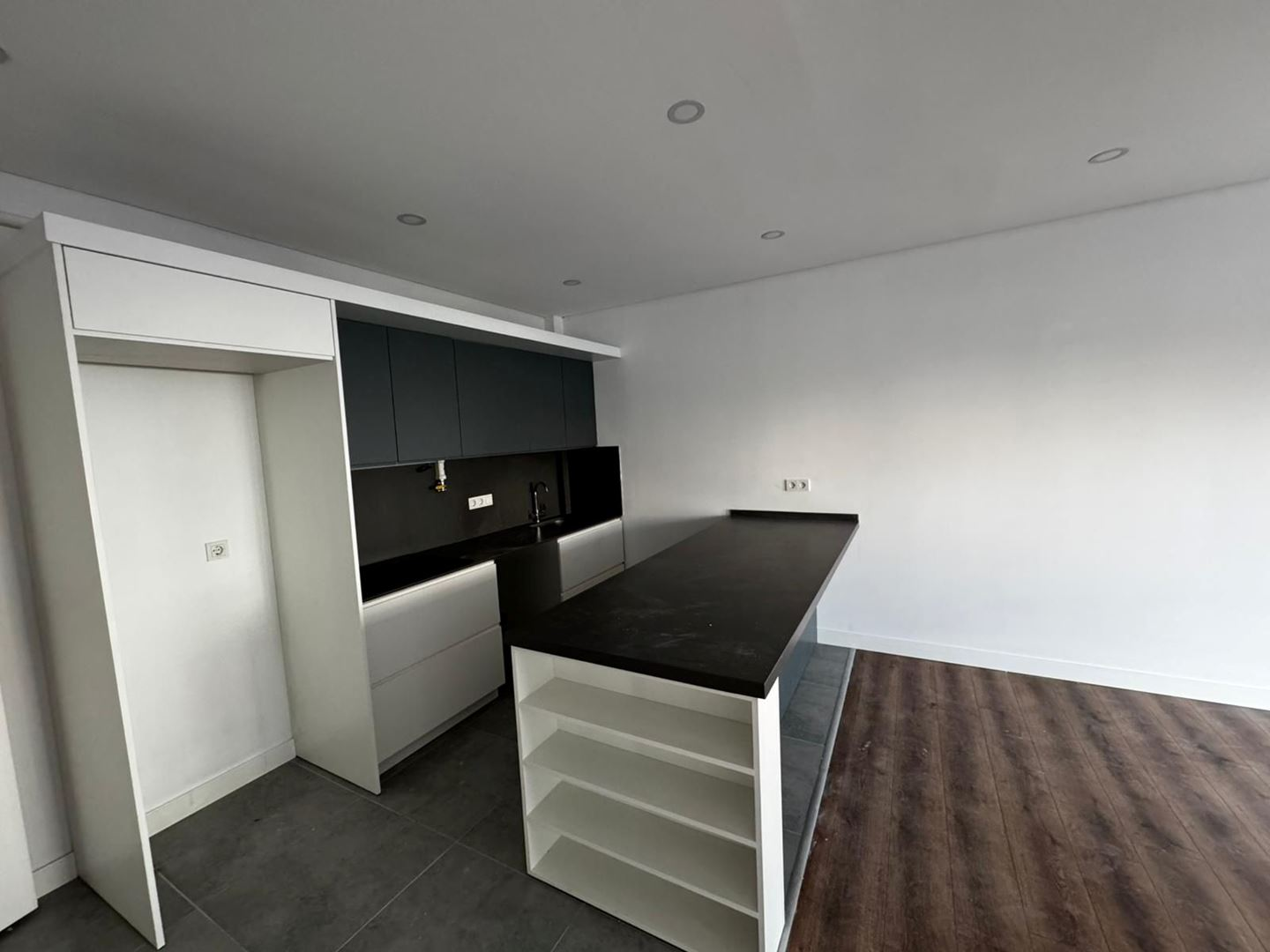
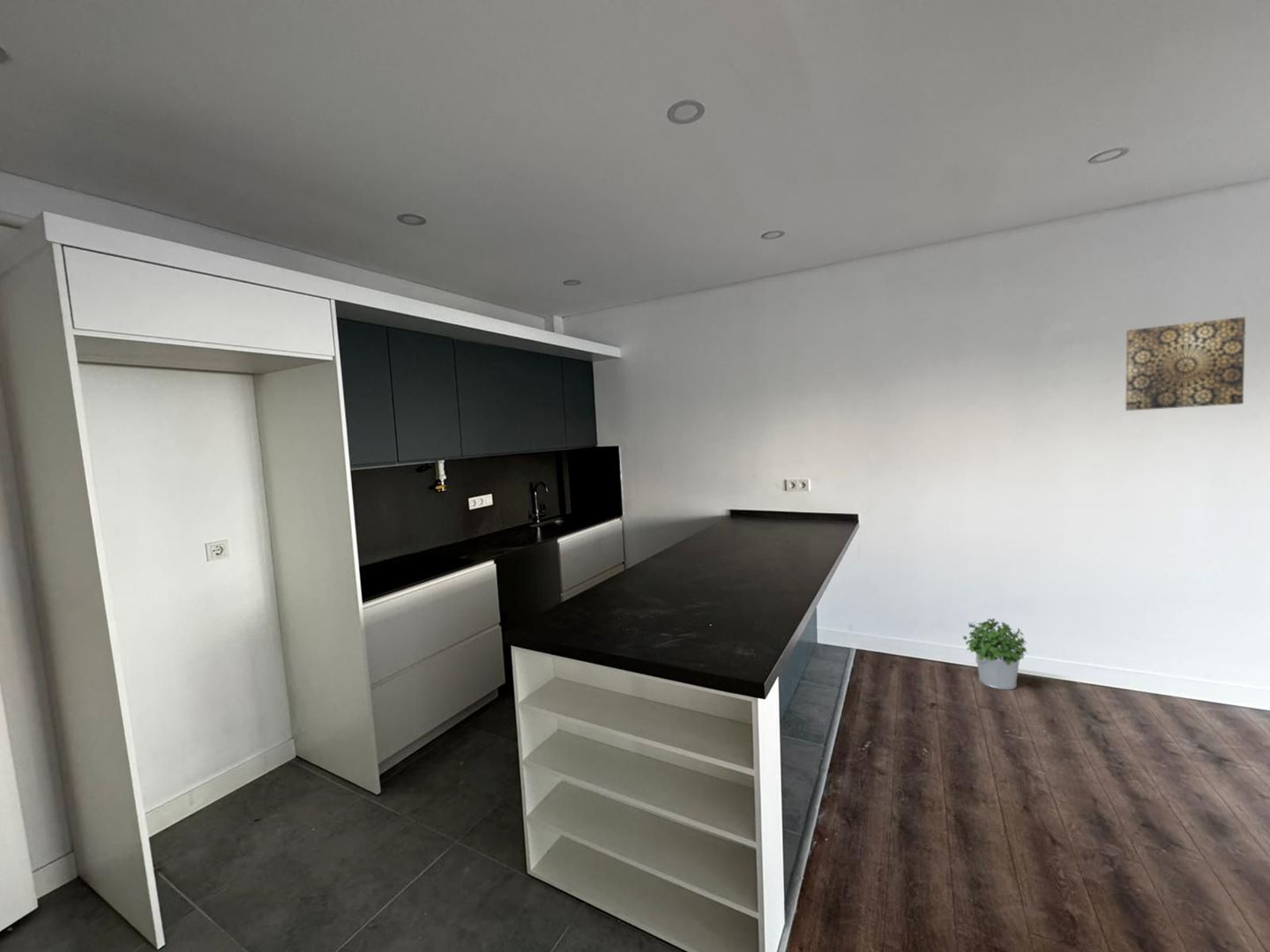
+ potted plant [962,617,1027,690]
+ wall art [1124,316,1246,412]
